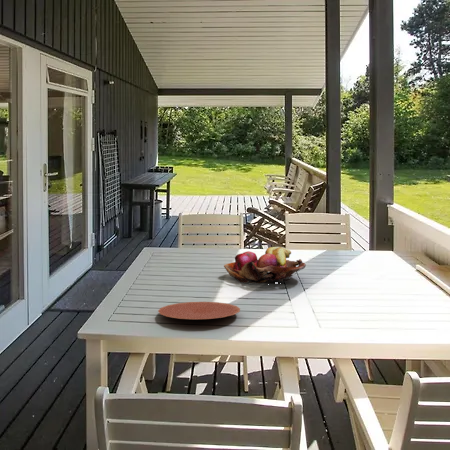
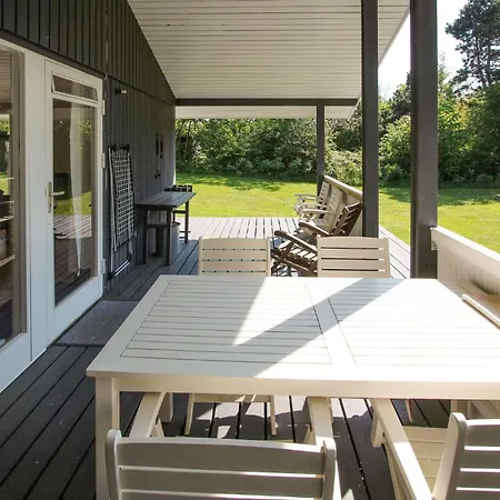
- fruit basket [223,246,307,284]
- plate [157,301,241,321]
